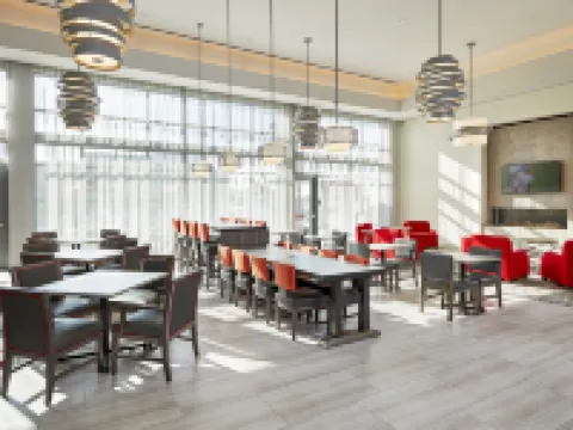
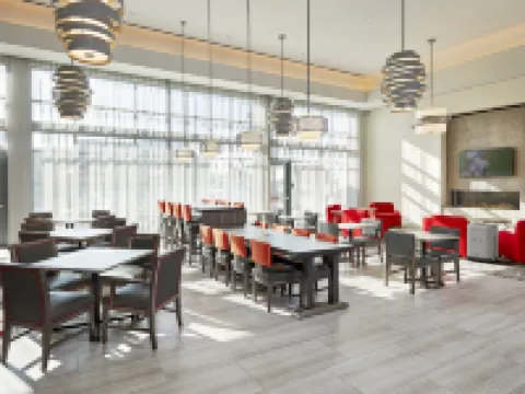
+ trash can [466,222,500,264]
